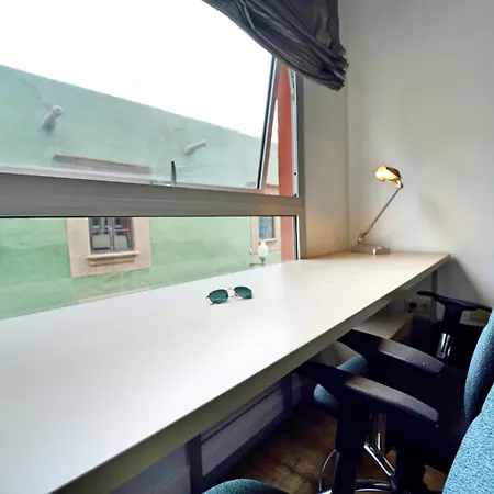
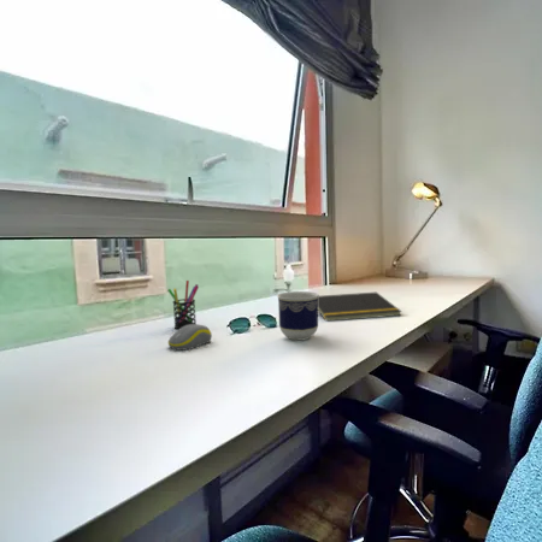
+ computer mouse [167,323,213,352]
+ notepad [318,291,402,323]
+ pen holder [167,279,200,330]
+ cup [276,290,320,341]
